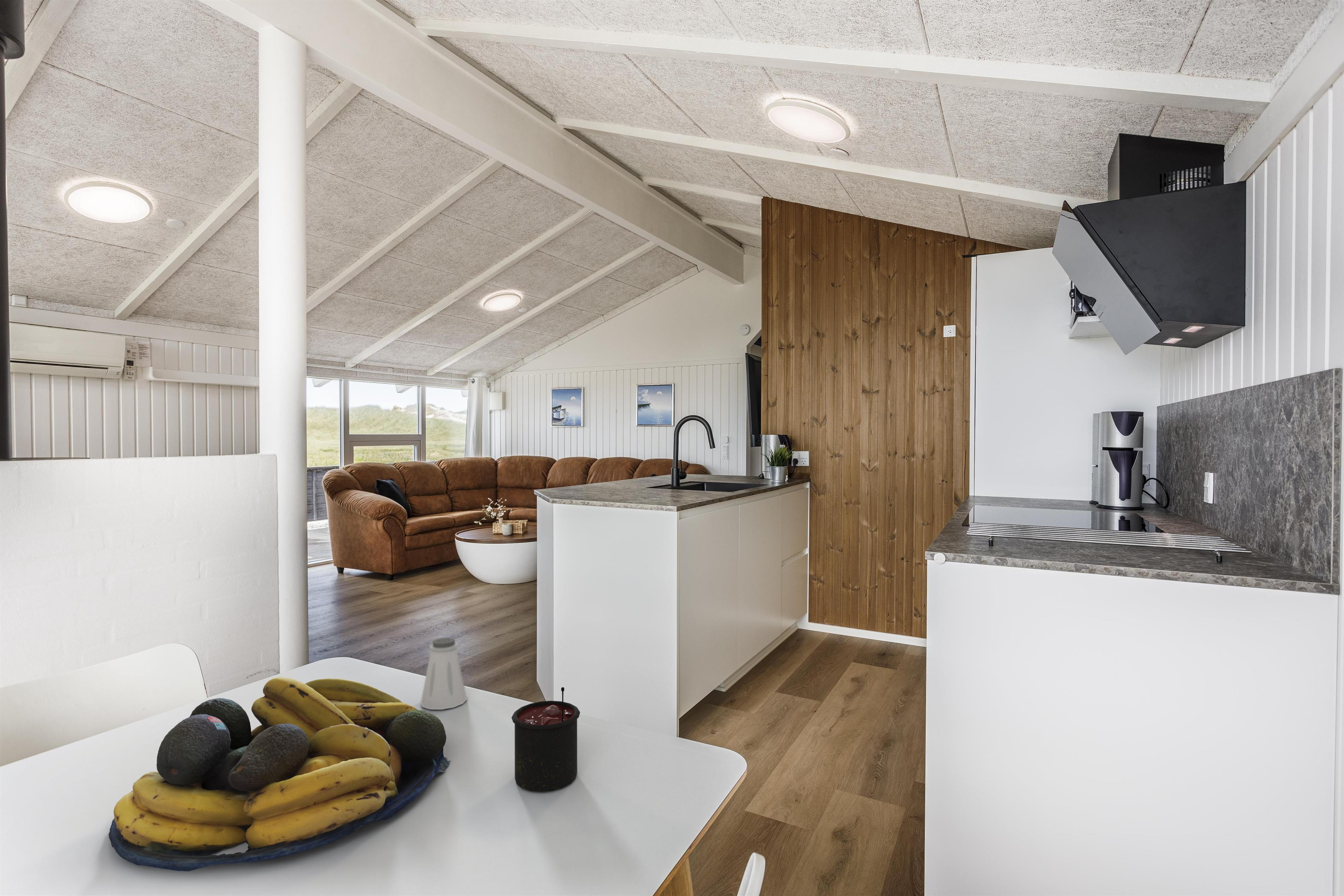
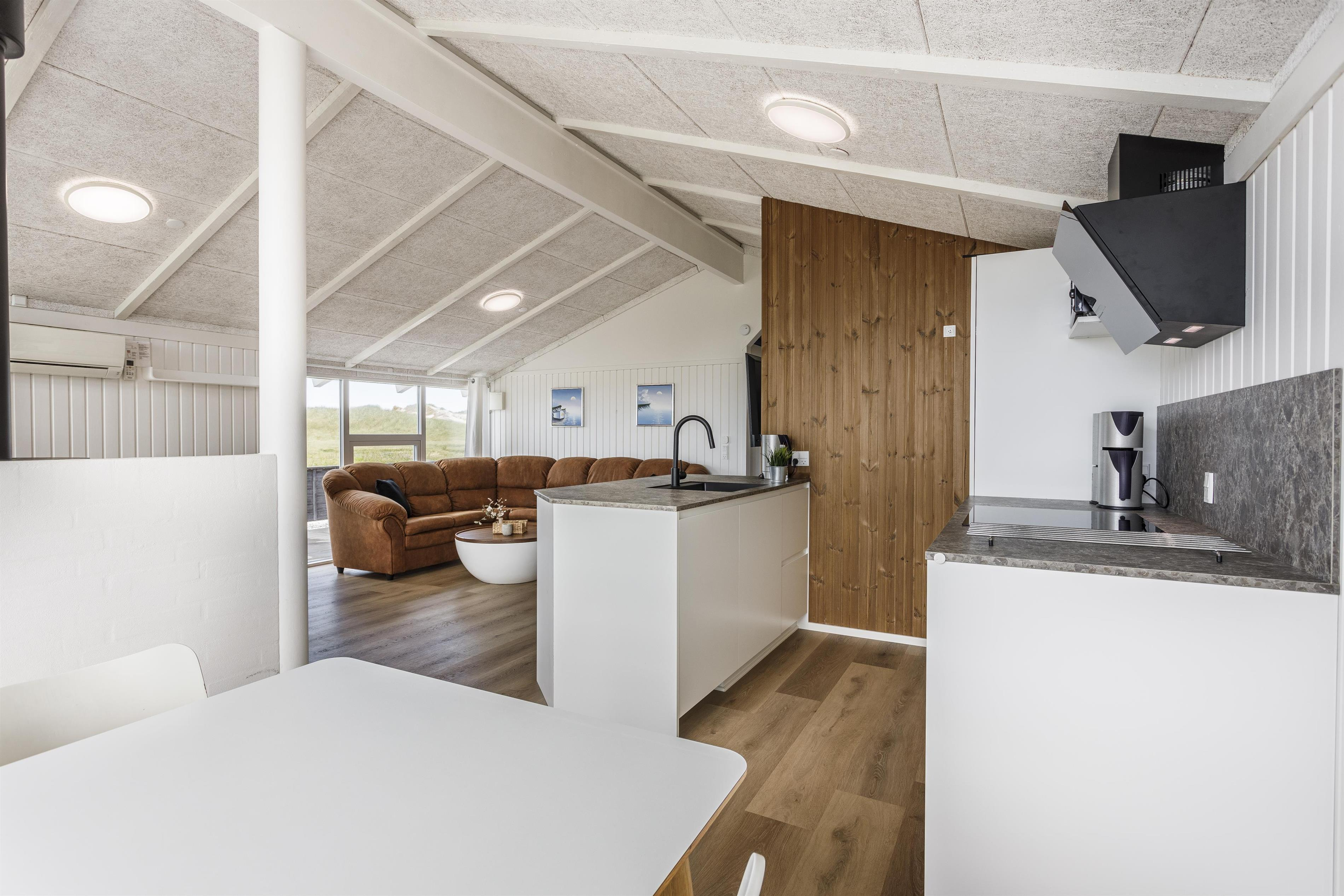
- saltshaker [420,637,468,710]
- fruit bowl [109,676,451,872]
- candle [511,687,580,792]
